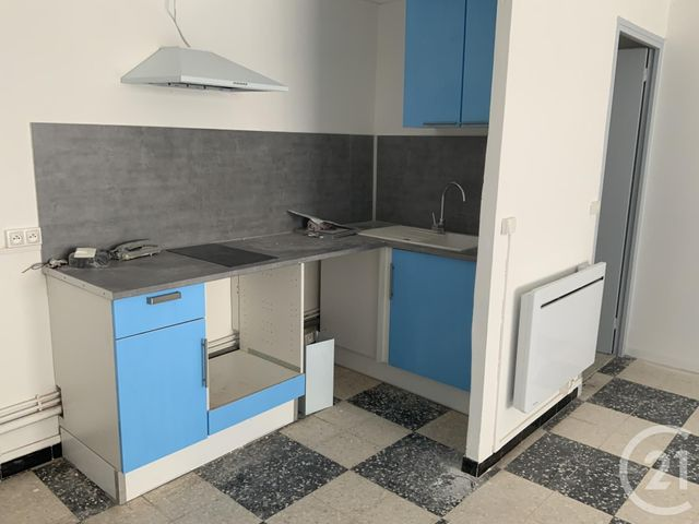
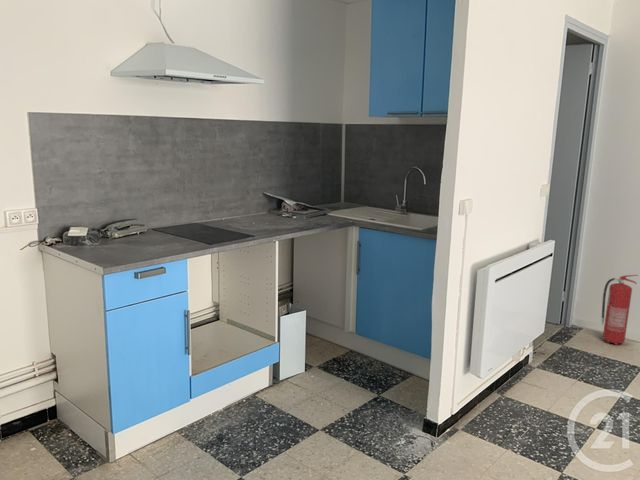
+ fire extinguisher [600,274,639,346]
